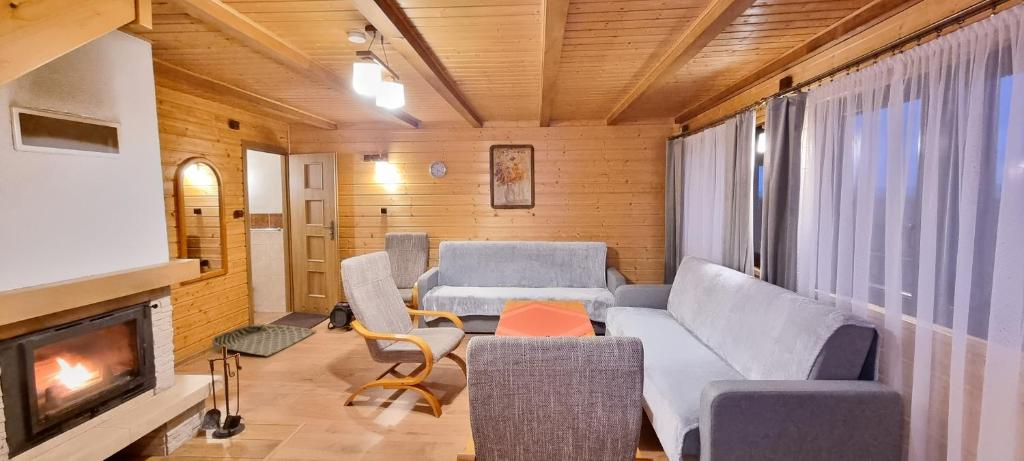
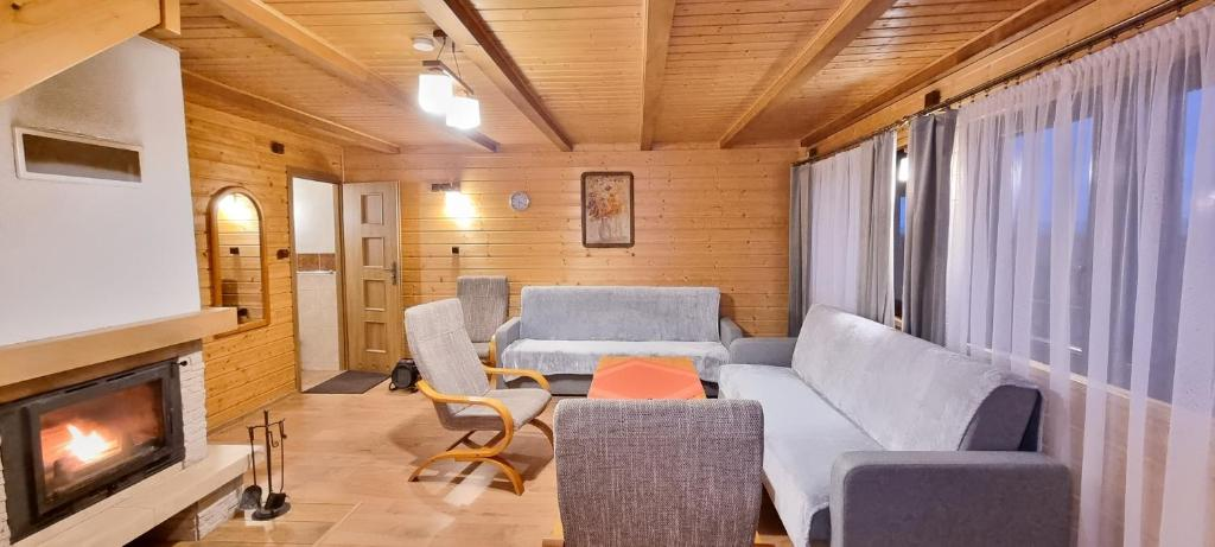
- woven basket [211,323,318,357]
